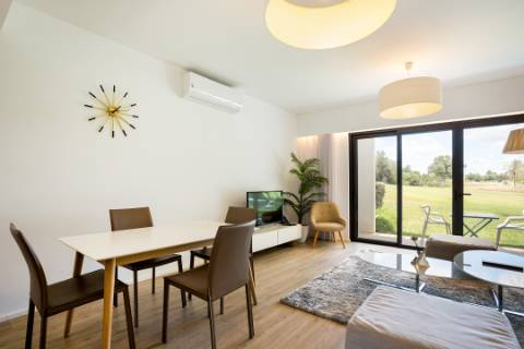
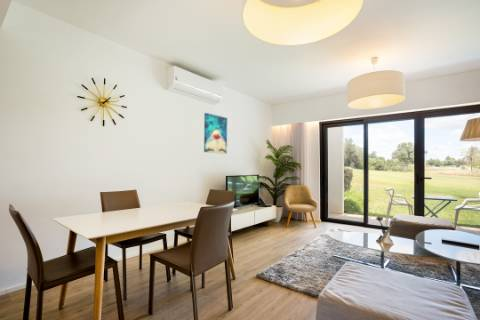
+ wall art [203,112,228,155]
